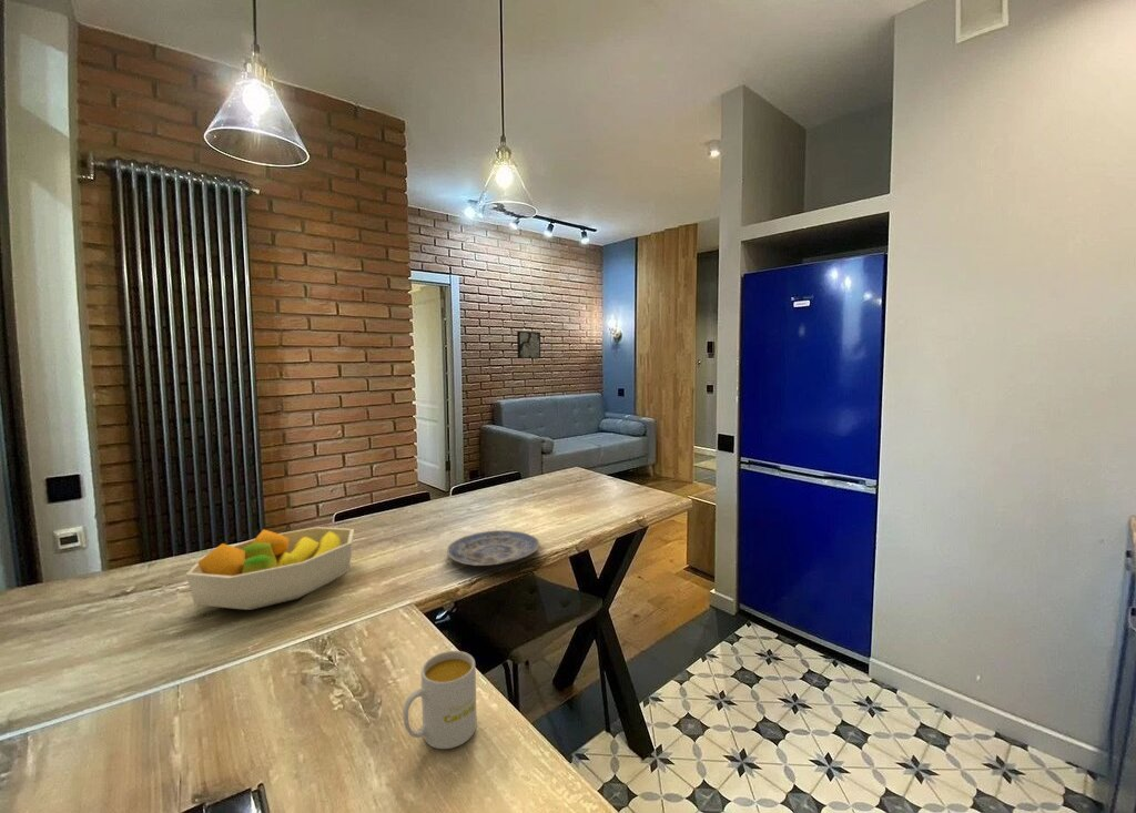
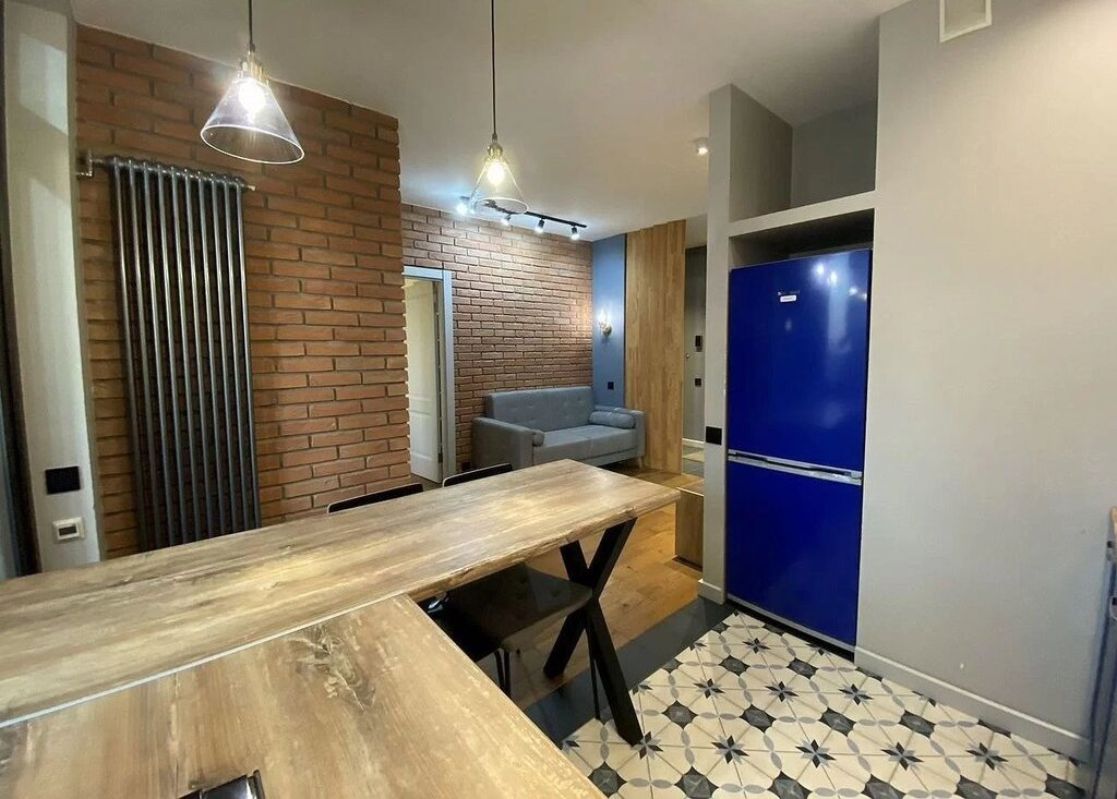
- mug [402,650,478,750]
- fruit bowl [185,526,355,611]
- plate [446,529,541,567]
- wall art [516,331,541,359]
